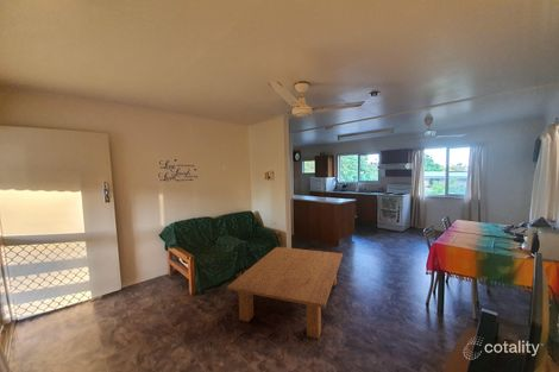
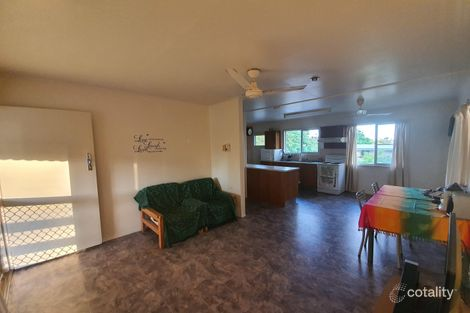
- coffee table [226,246,344,340]
